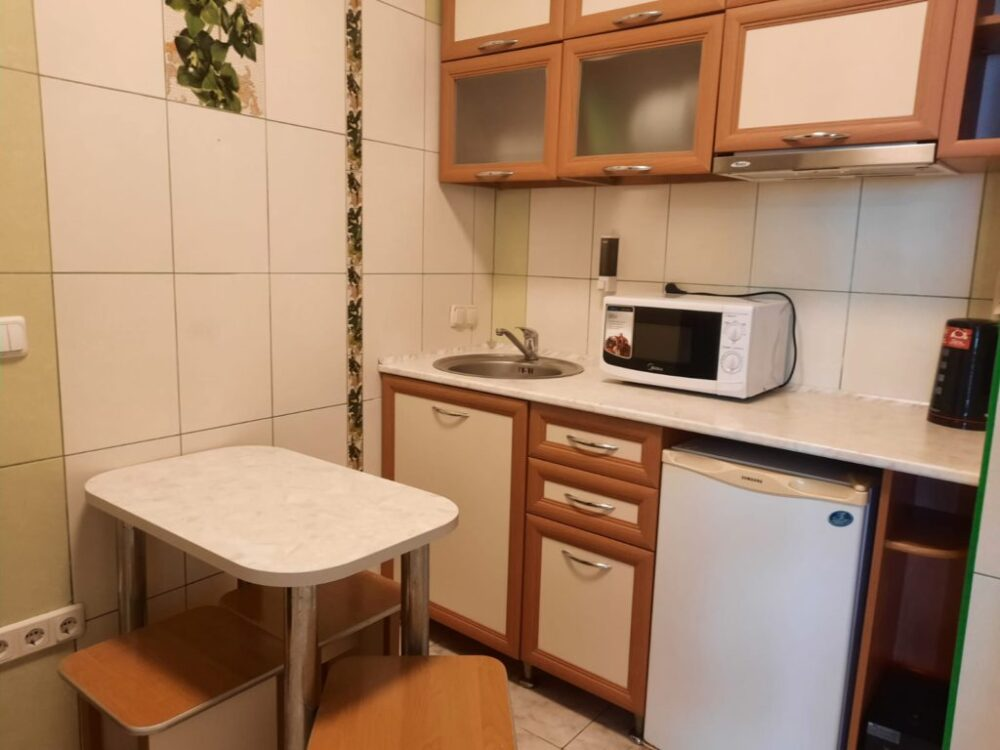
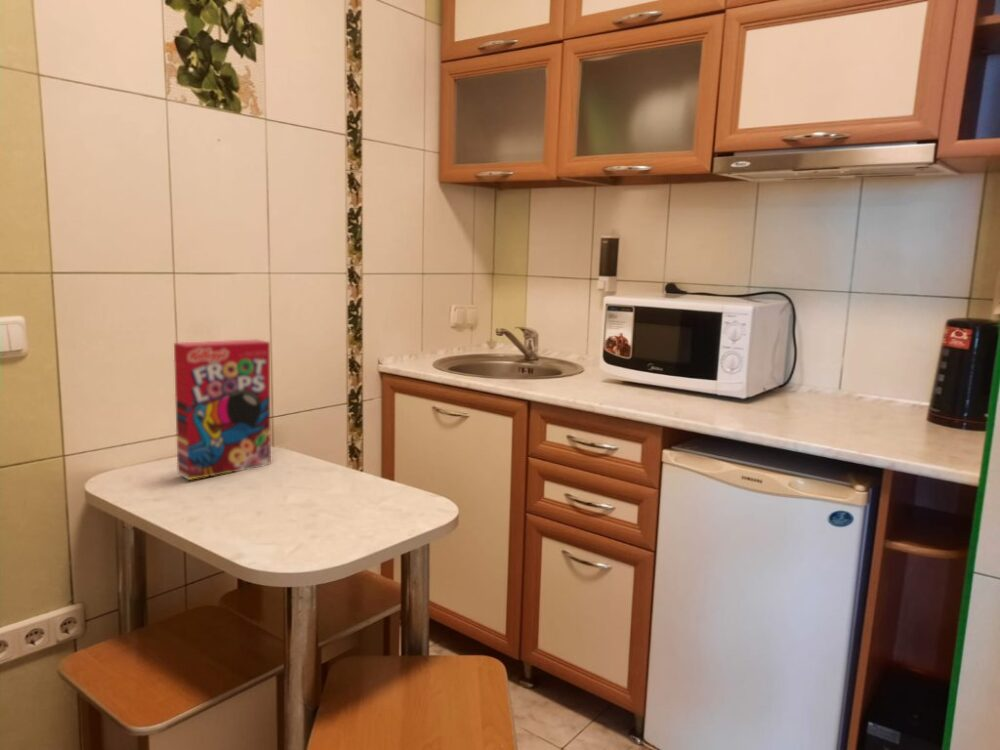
+ cereal box [173,338,272,481]
